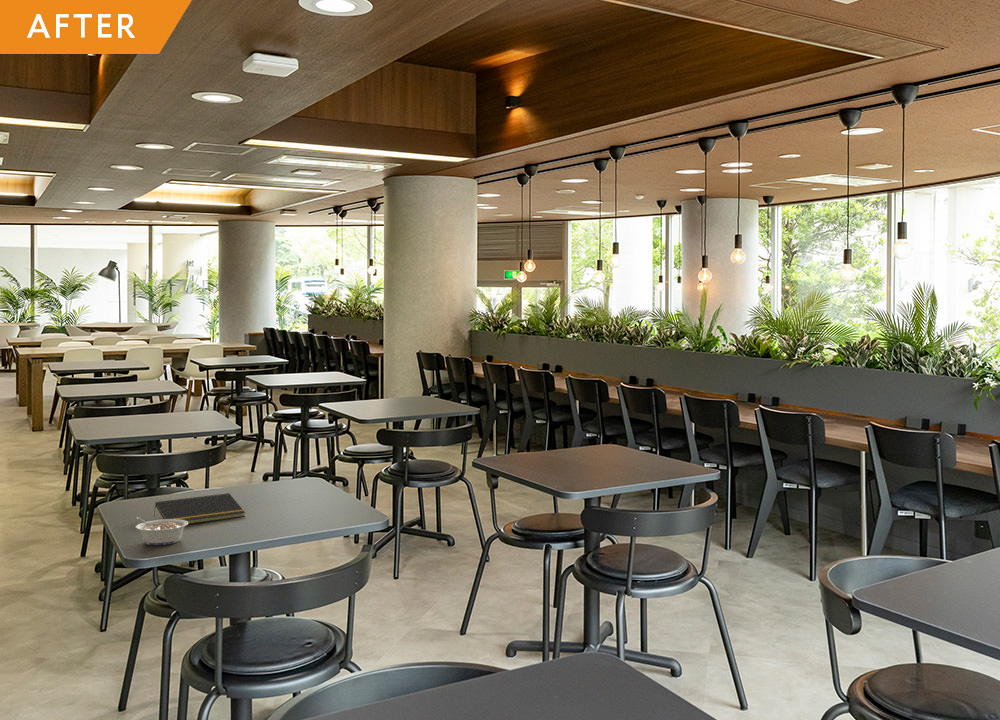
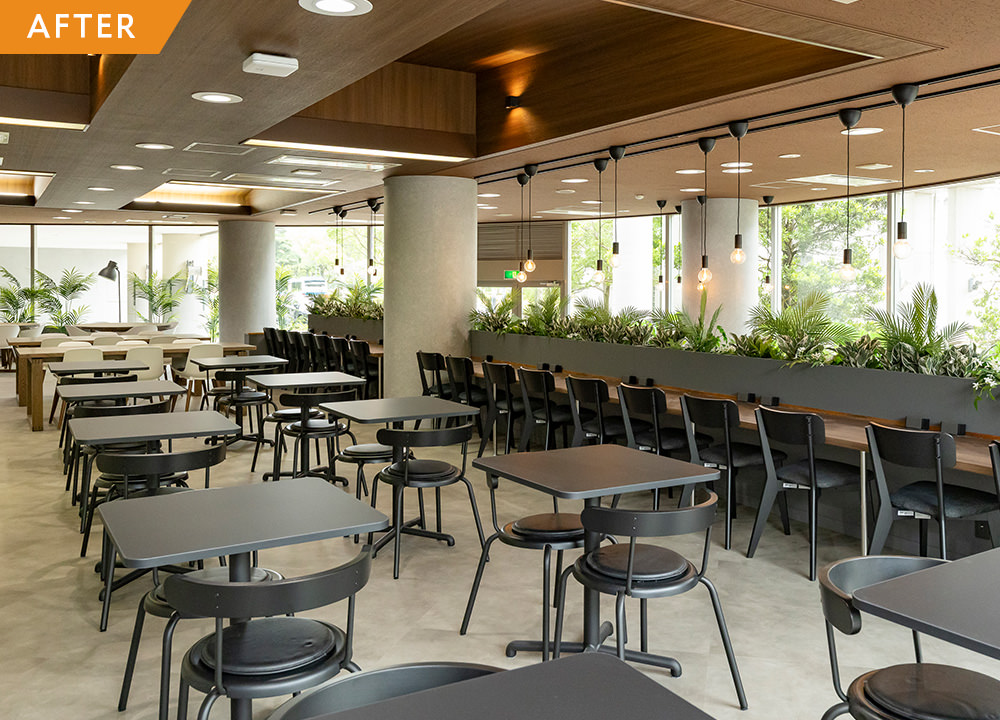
- notepad [152,492,246,525]
- legume [135,516,189,546]
